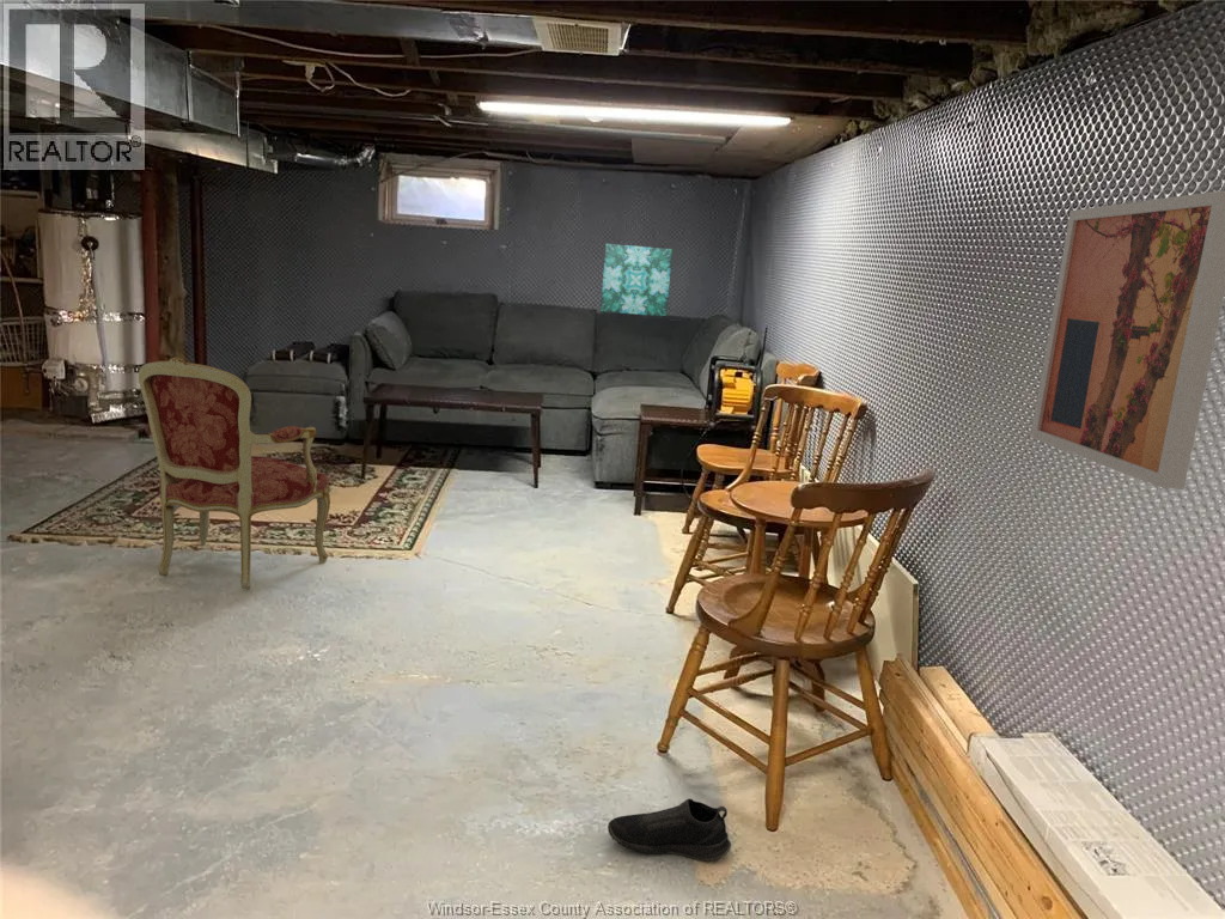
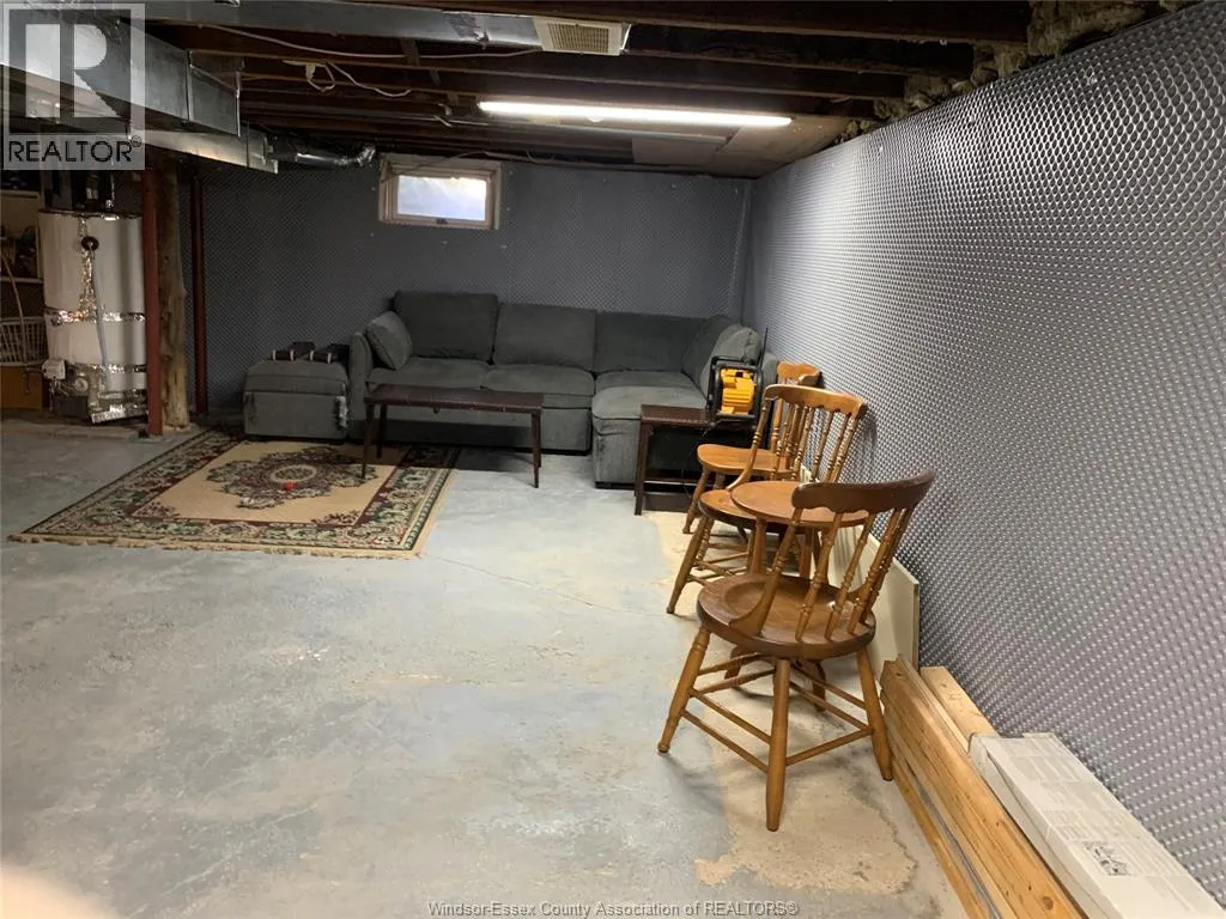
- wall art [1030,189,1225,491]
- shoe [607,798,732,862]
- wall art [599,243,674,317]
- armchair [138,357,331,591]
